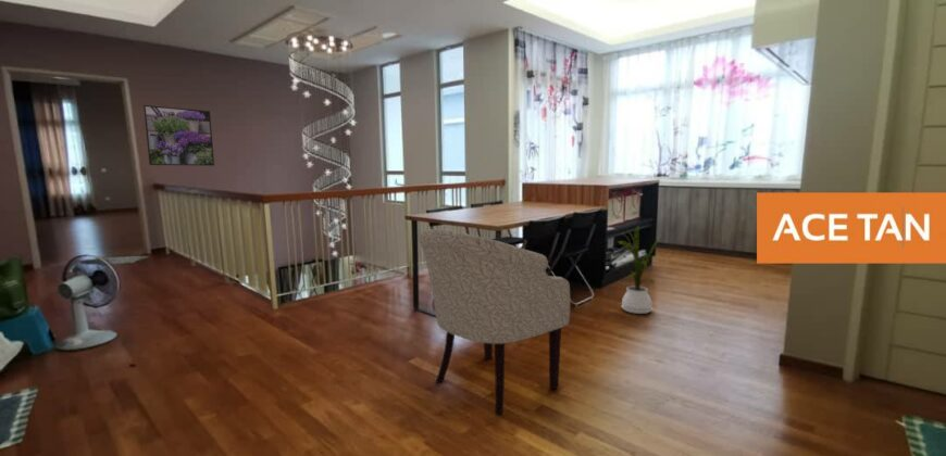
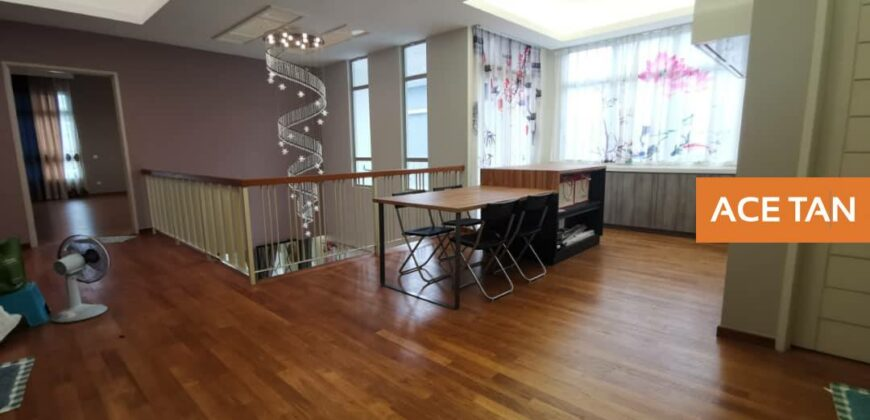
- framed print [142,104,215,167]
- chair [418,228,571,417]
- house plant [615,225,661,315]
